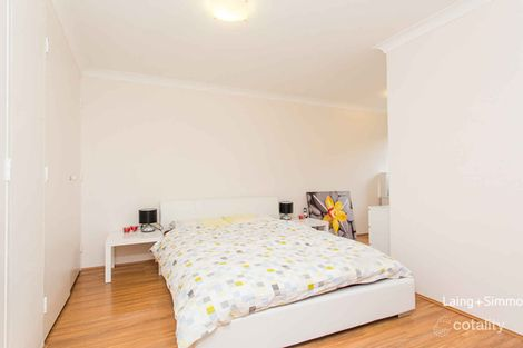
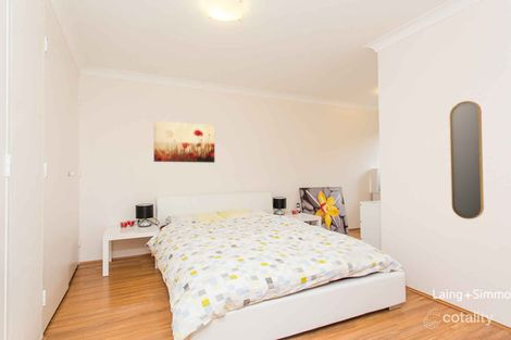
+ home mirror [449,100,485,221]
+ wall art [153,119,215,164]
